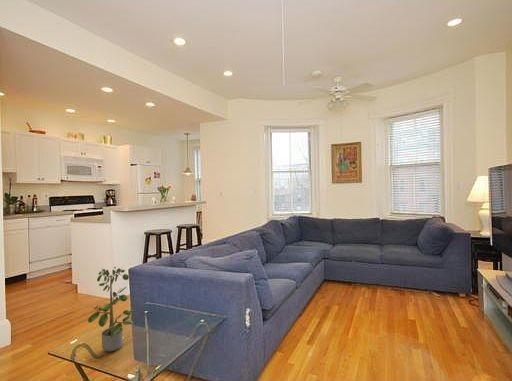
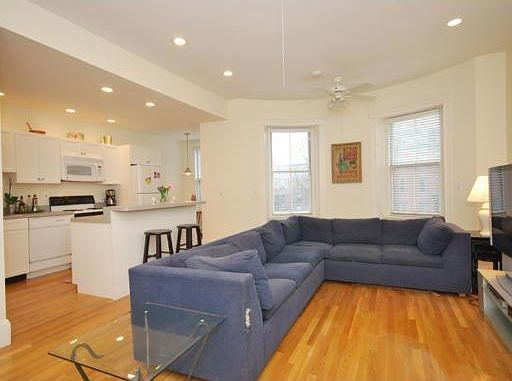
- potted plant [87,266,135,353]
